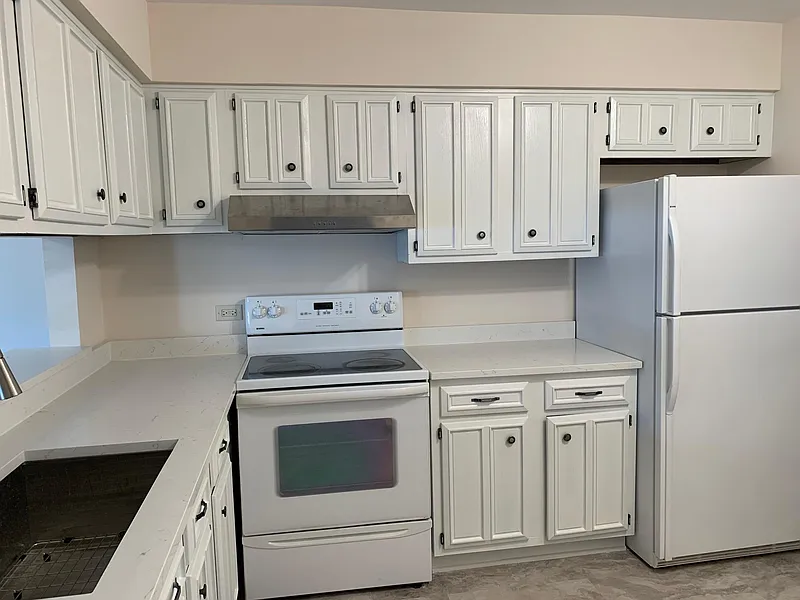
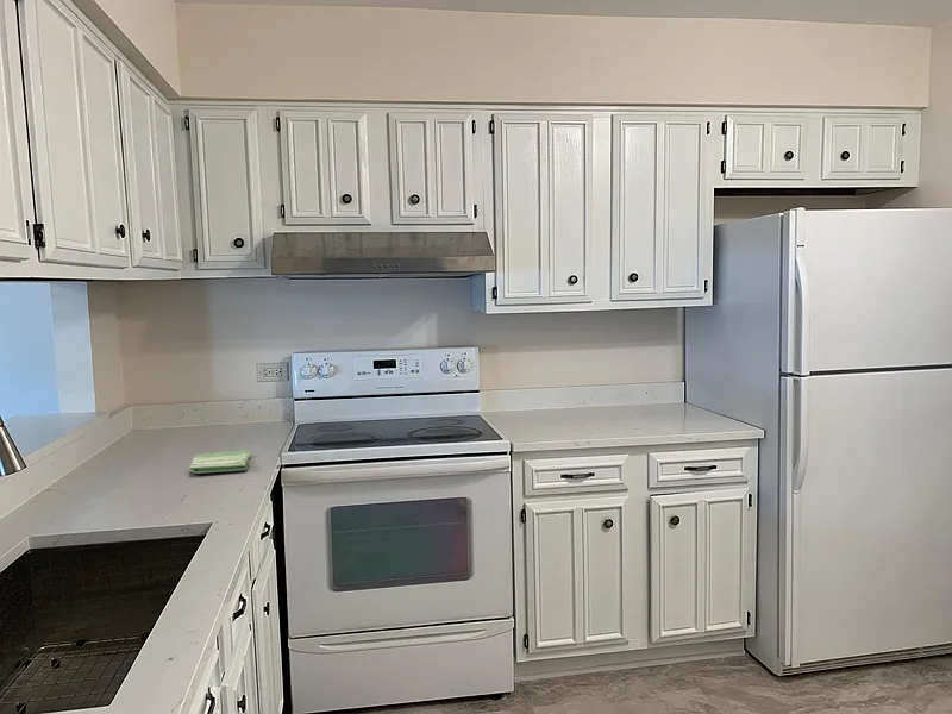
+ dish towel [188,449,252,475]
